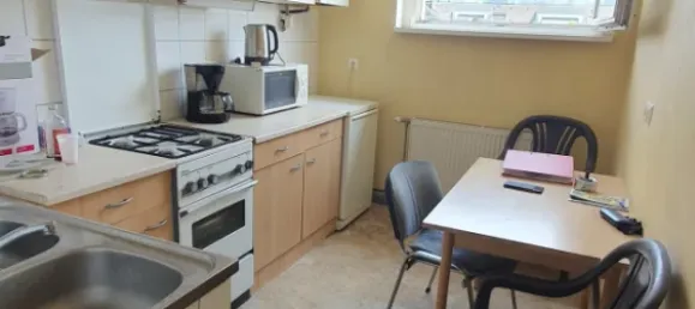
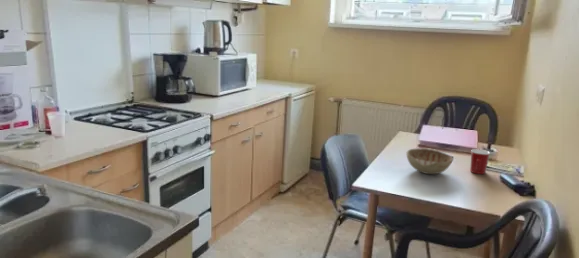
+ decorative bowl [405,147,454,175]
+ mug [469,148,491,175]
